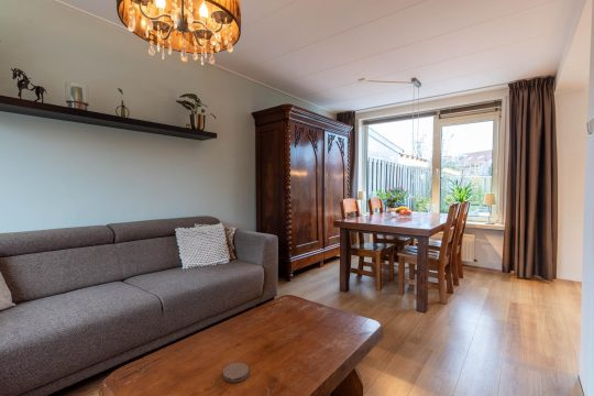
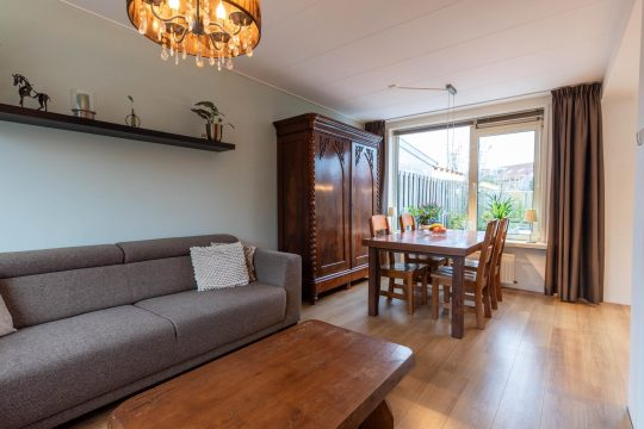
- coaster [222,362,250,383]
